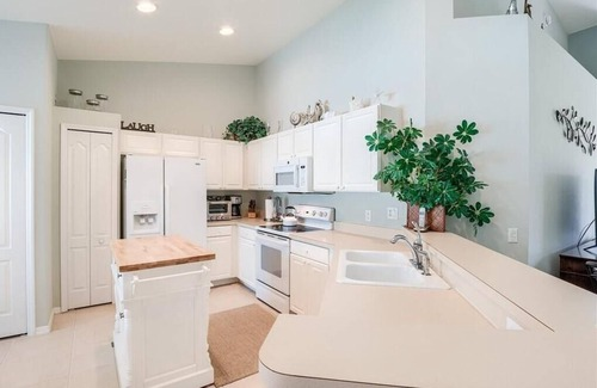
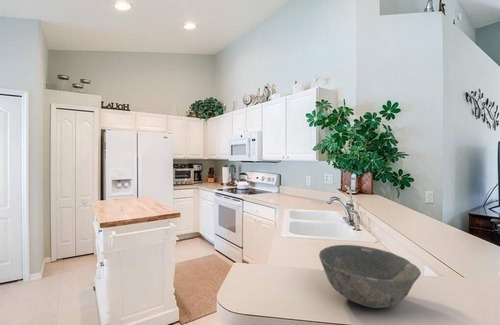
+ bowl [318,244,422,309]
